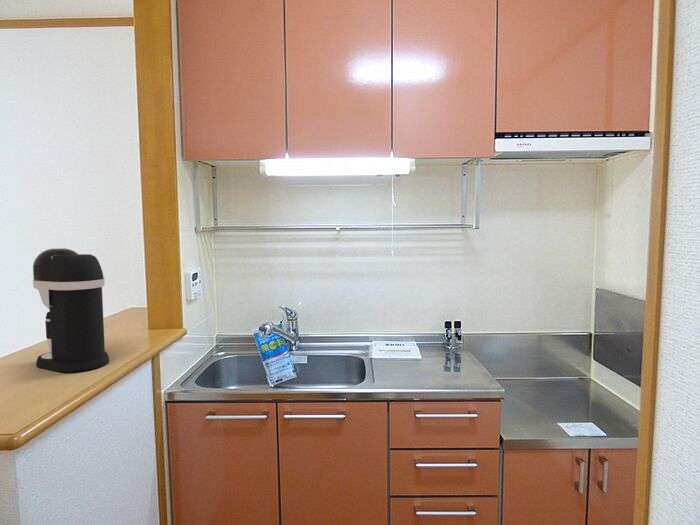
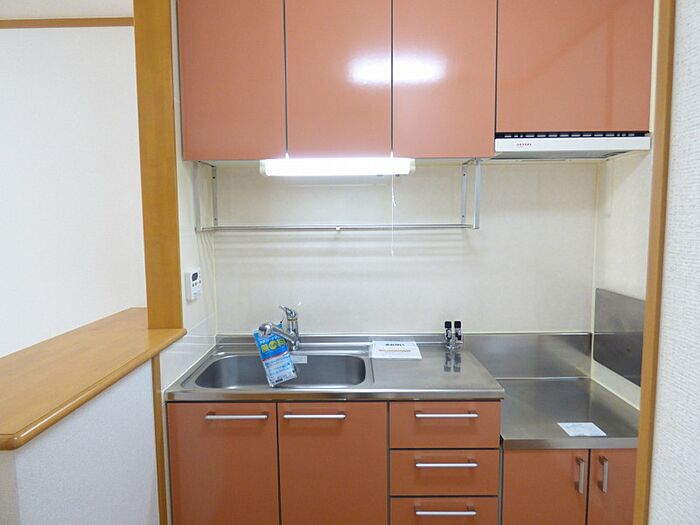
- coffee maker [32,247,110,373]
